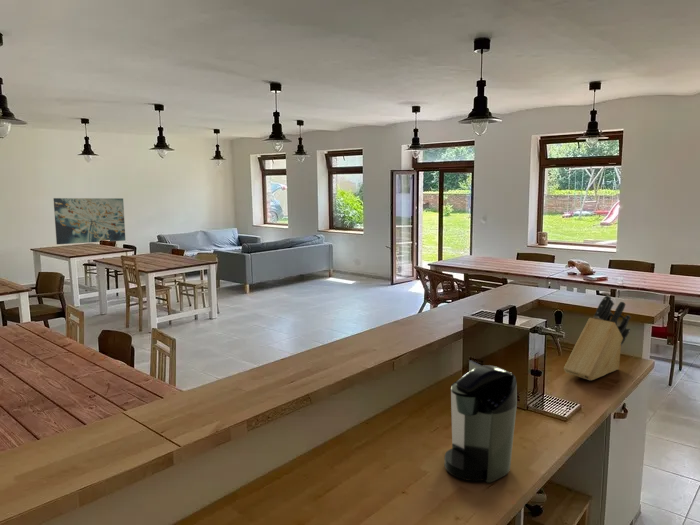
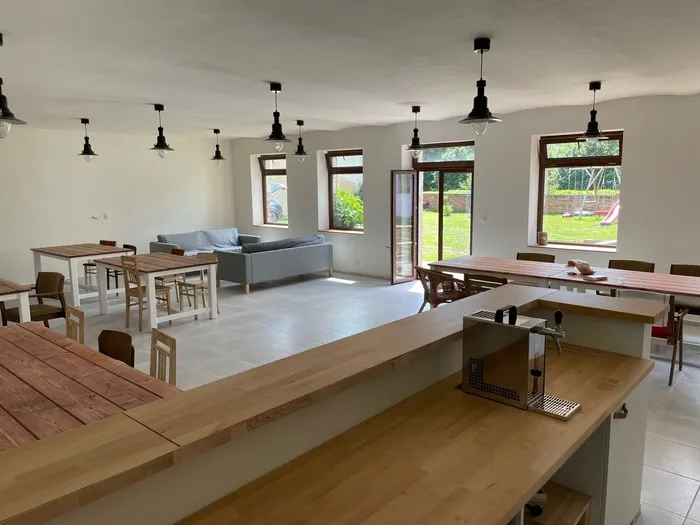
- wall art [53,197,126,245]
- coffee maker [444,359,518,484]
- knife block [563,294,632,381]
